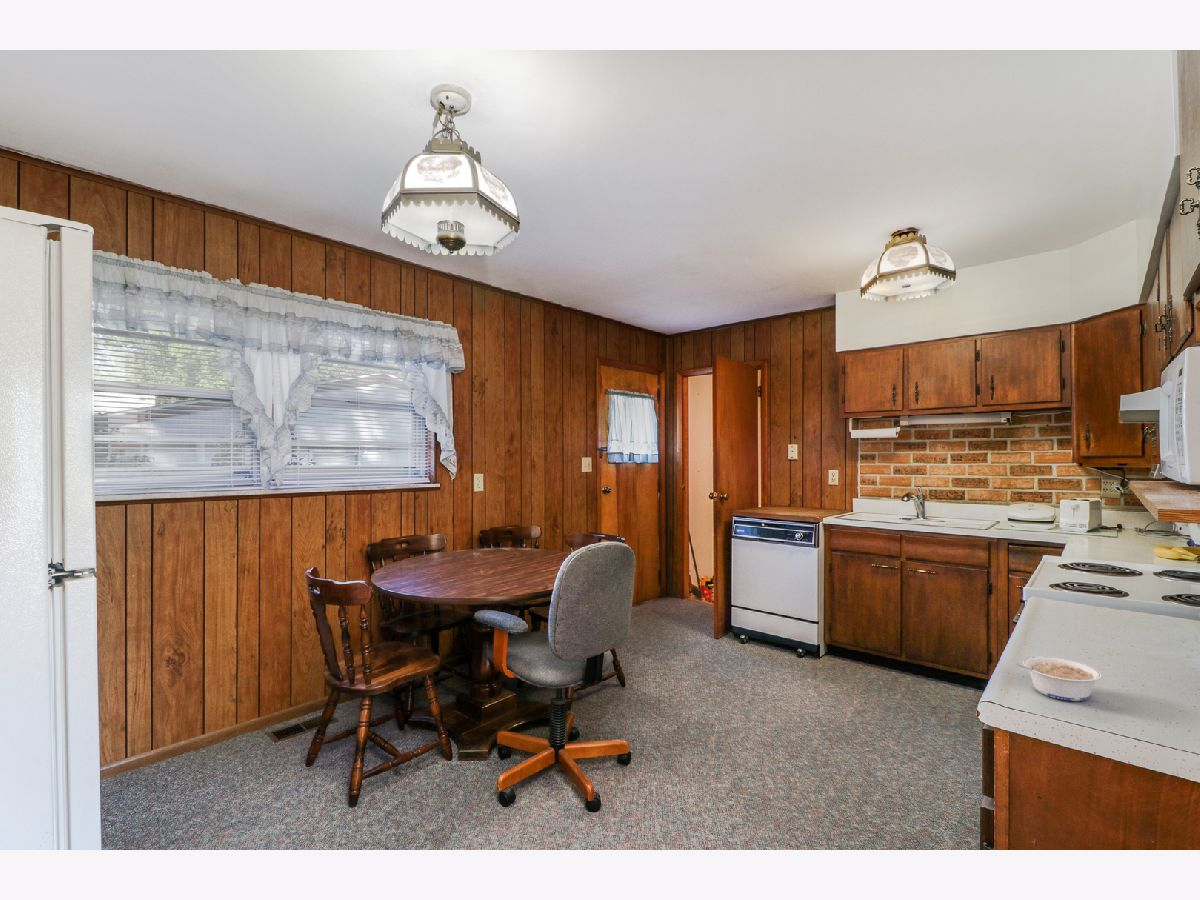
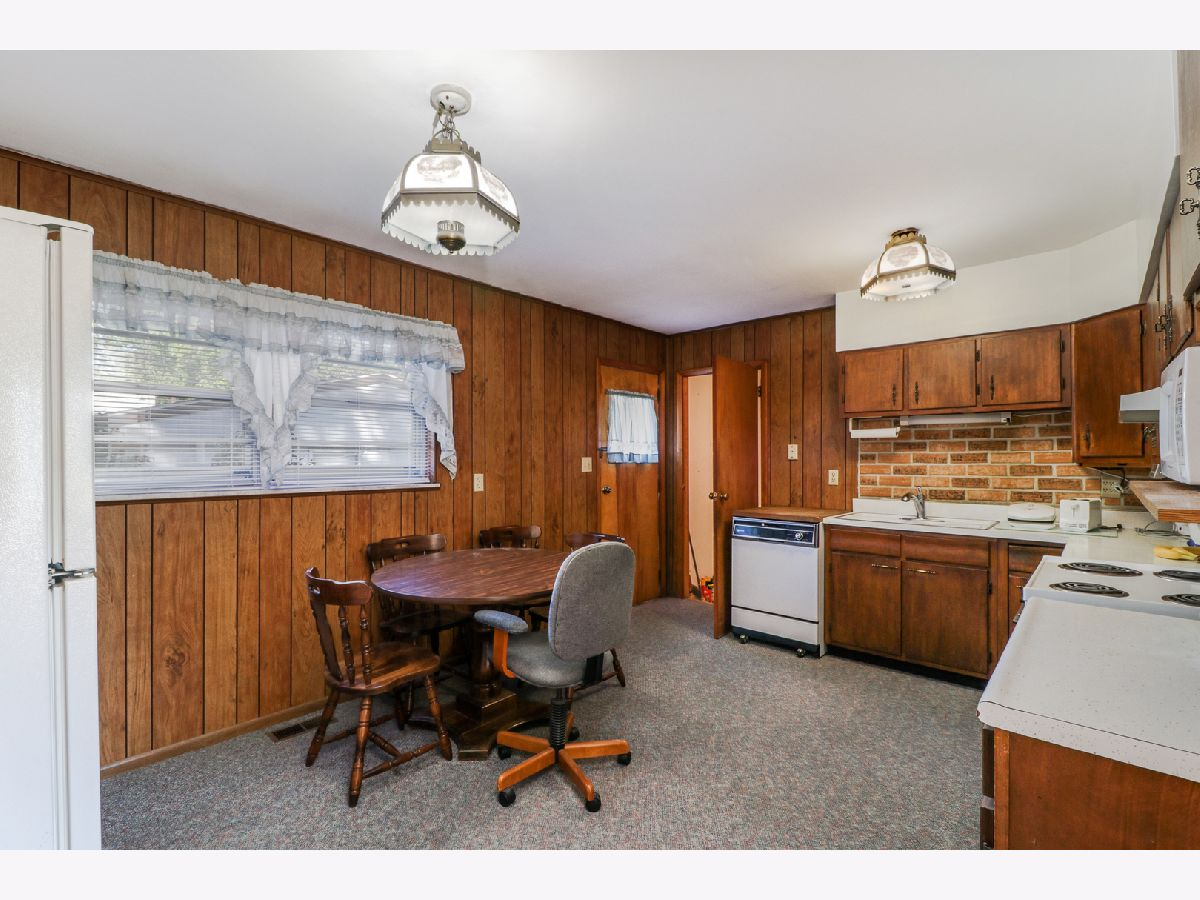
- legume [1016,655,1103,702]
